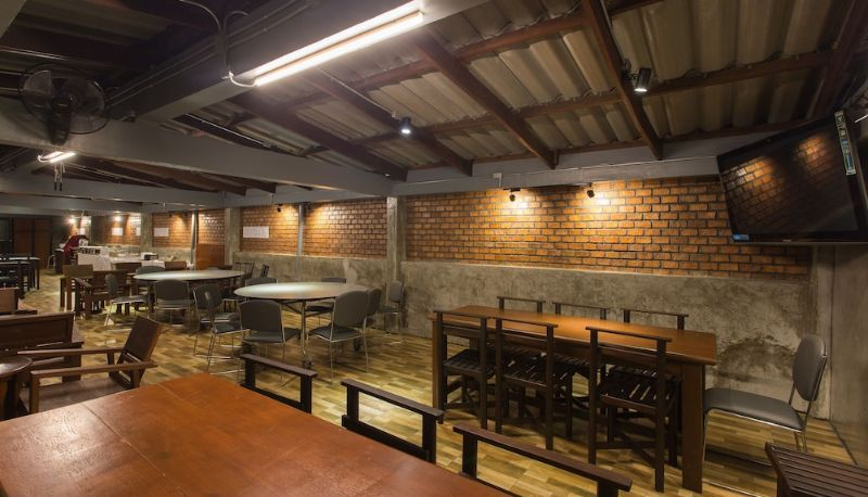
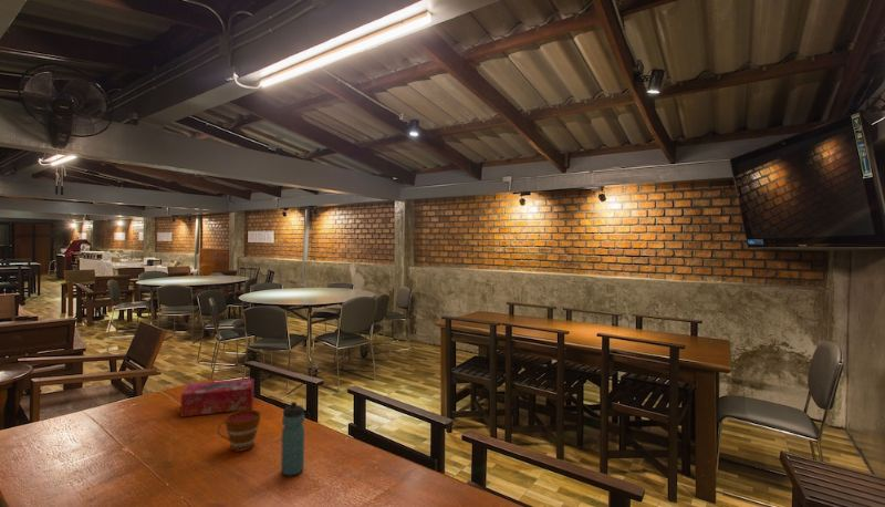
+ cup [217,408,262,453]
+ water bottle [280,401,305,477]
+ tissue box [179,377,256,418]
